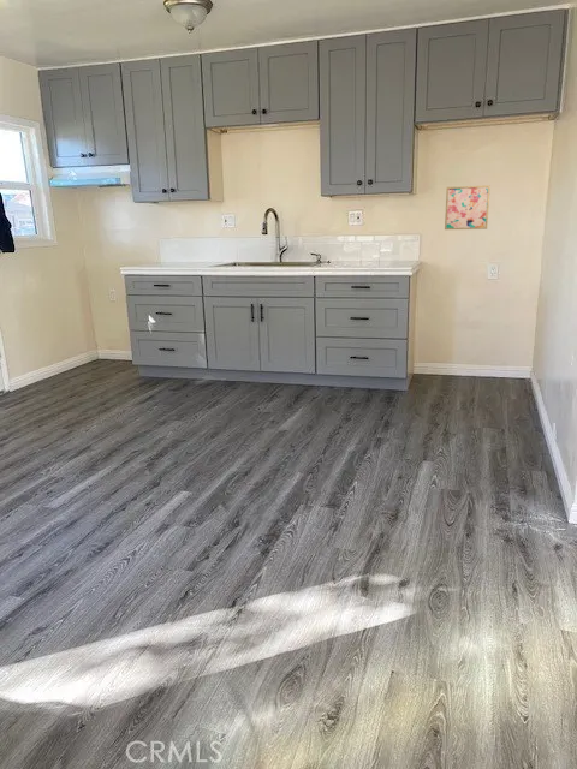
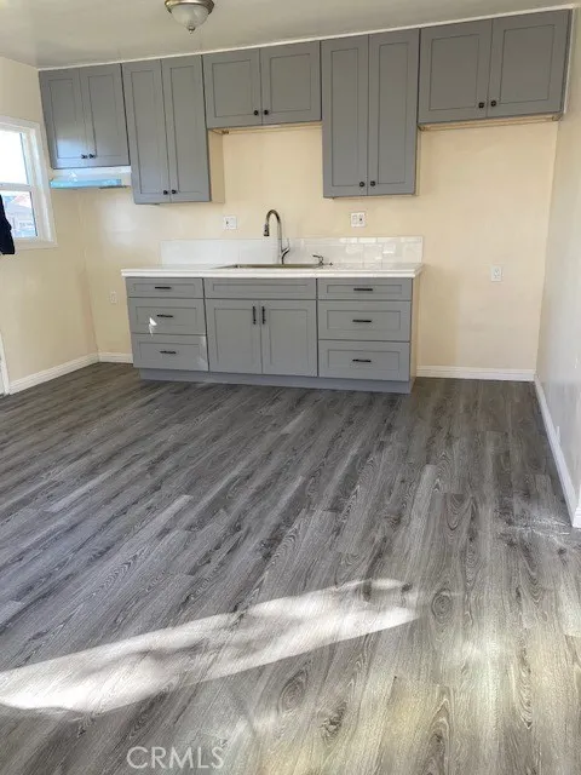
- wall art [444,184,492,231]
